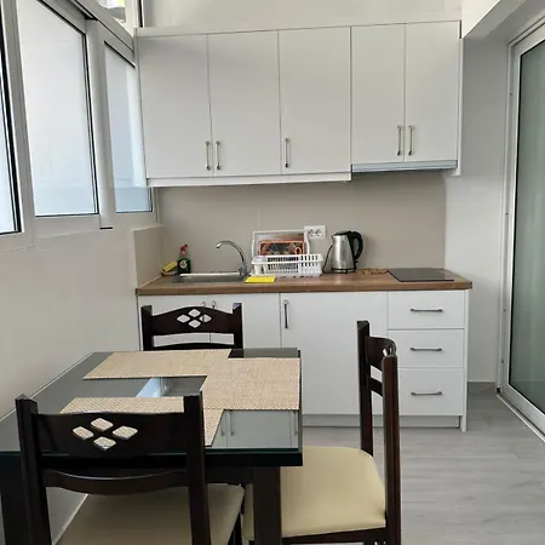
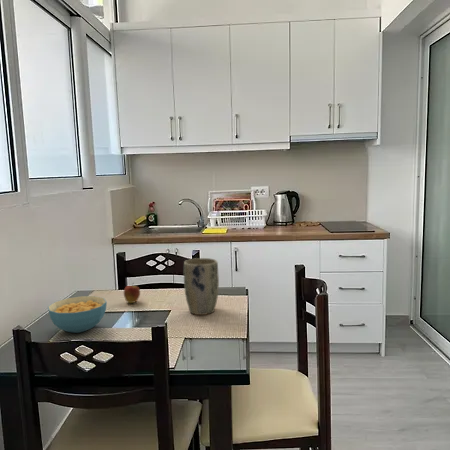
+ cereal bowl [47,295,108,334]
+ fruit [123,281,141,304]
+ plant pot [183,257,220,316]
